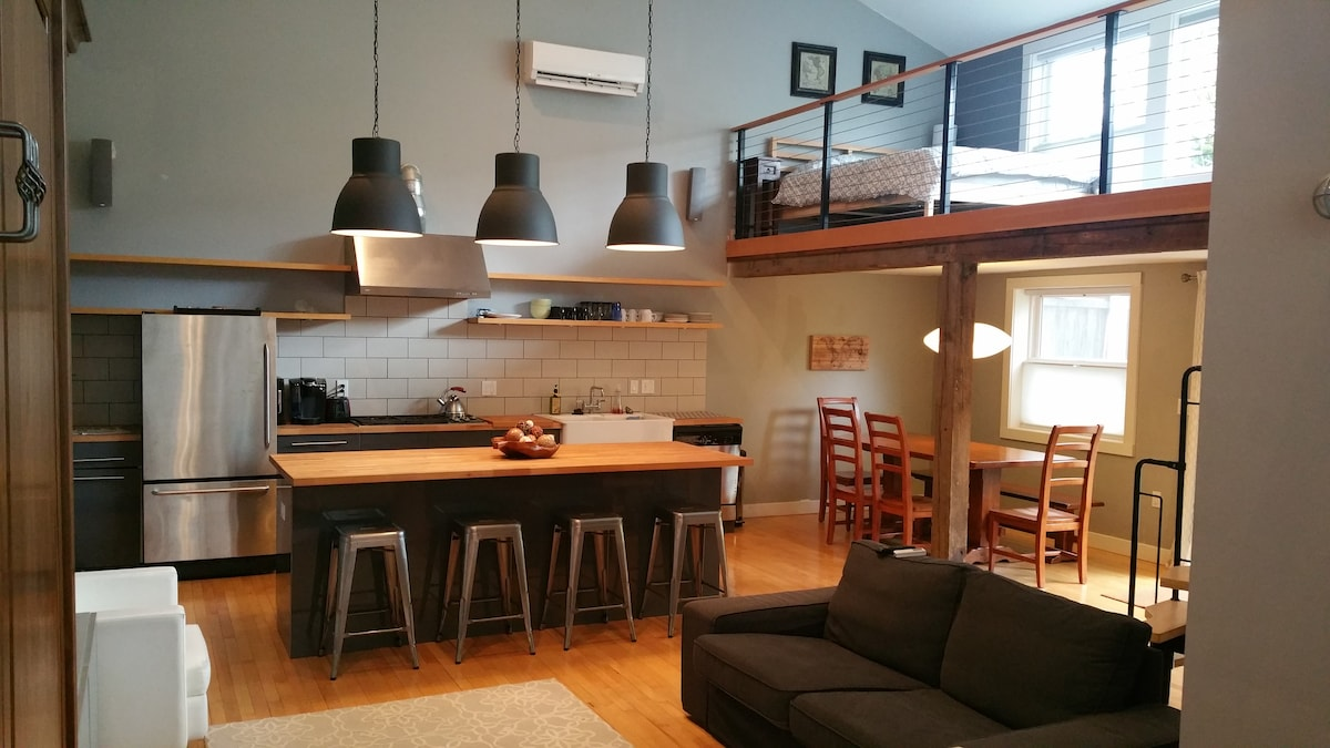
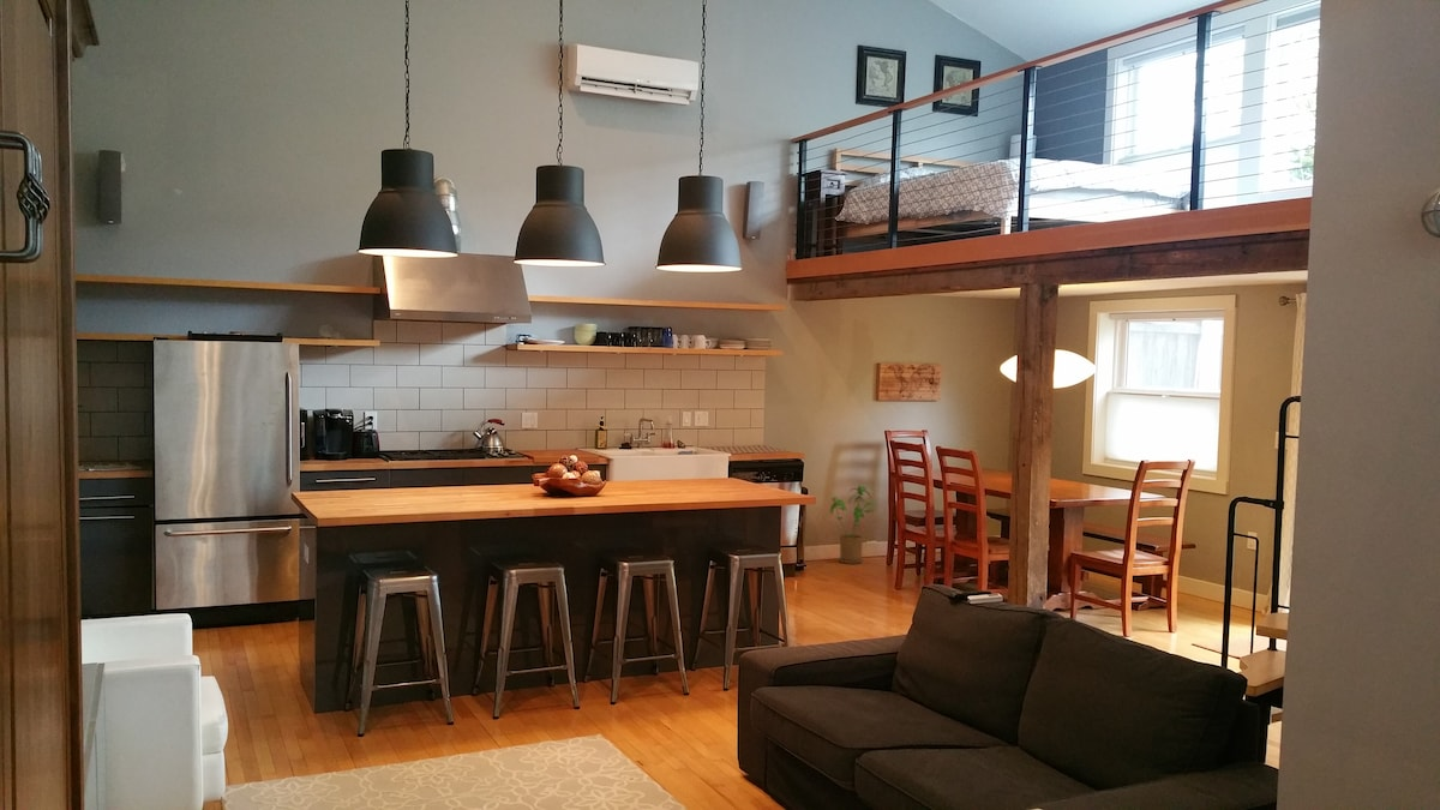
+ house plant [829,485,880,565]
